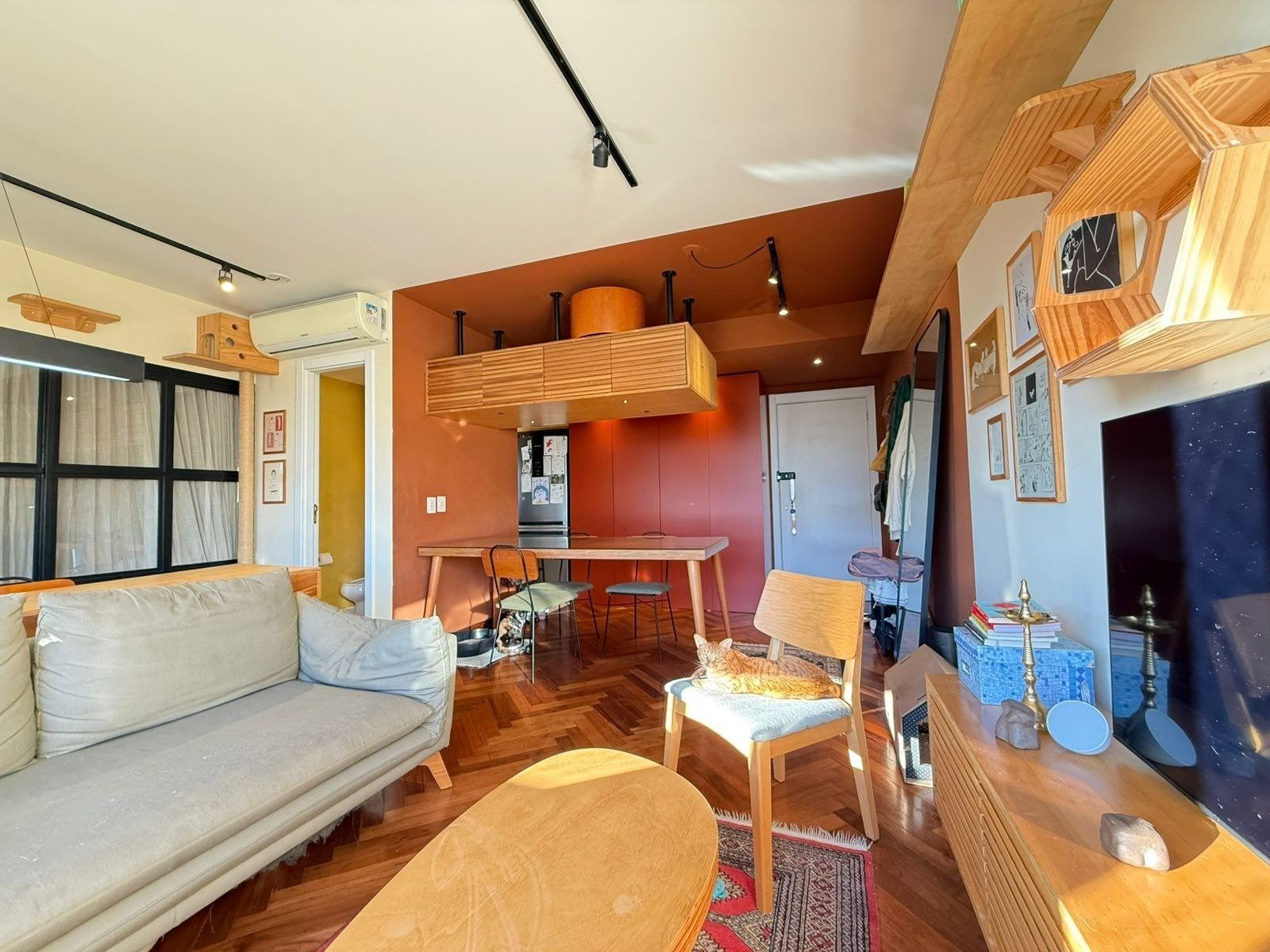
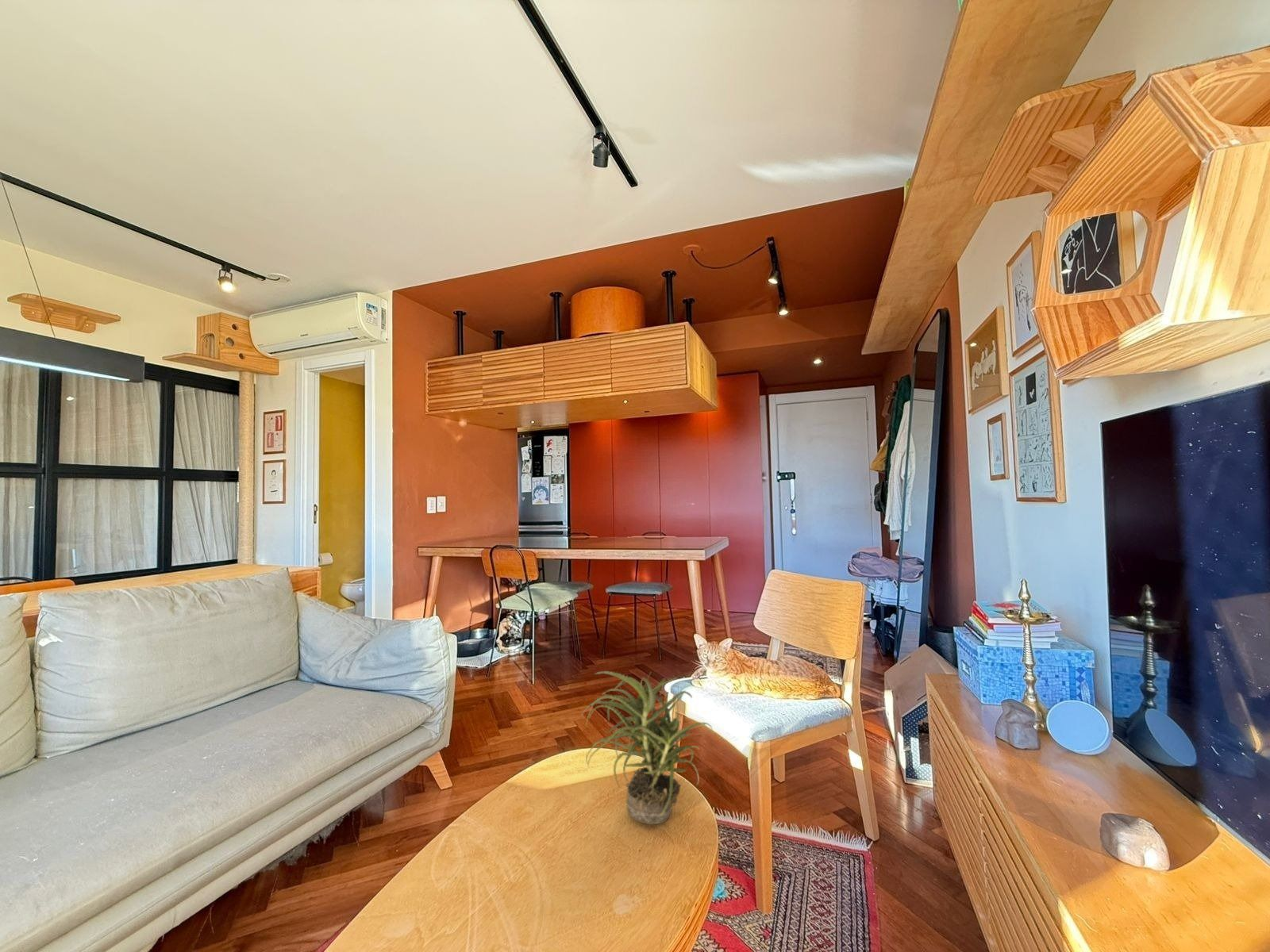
+ potted plant [580,670,713,825]
